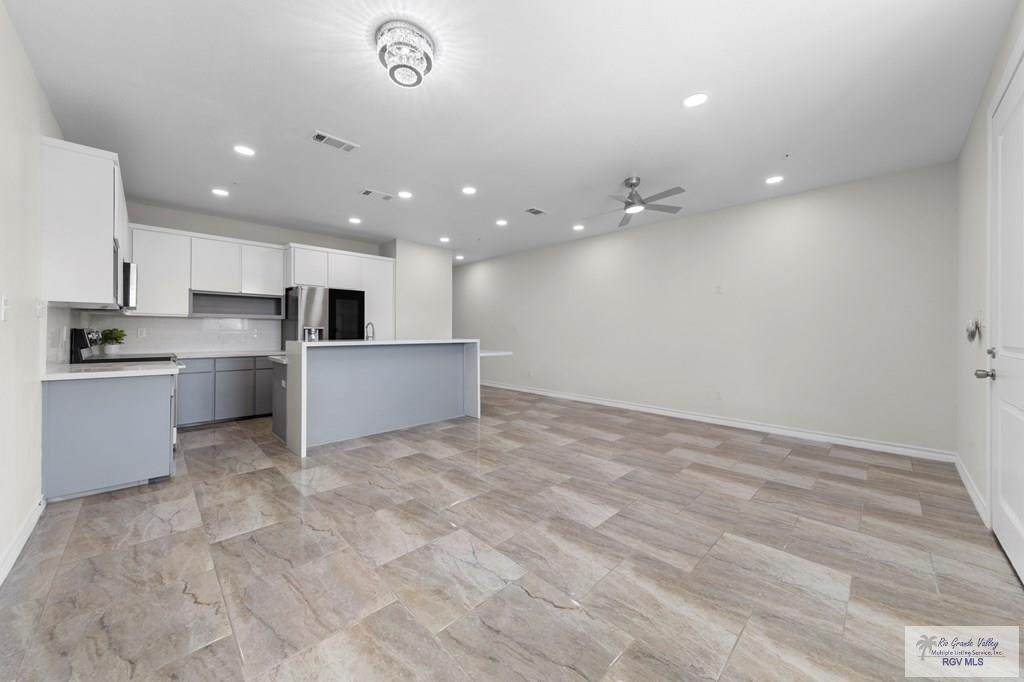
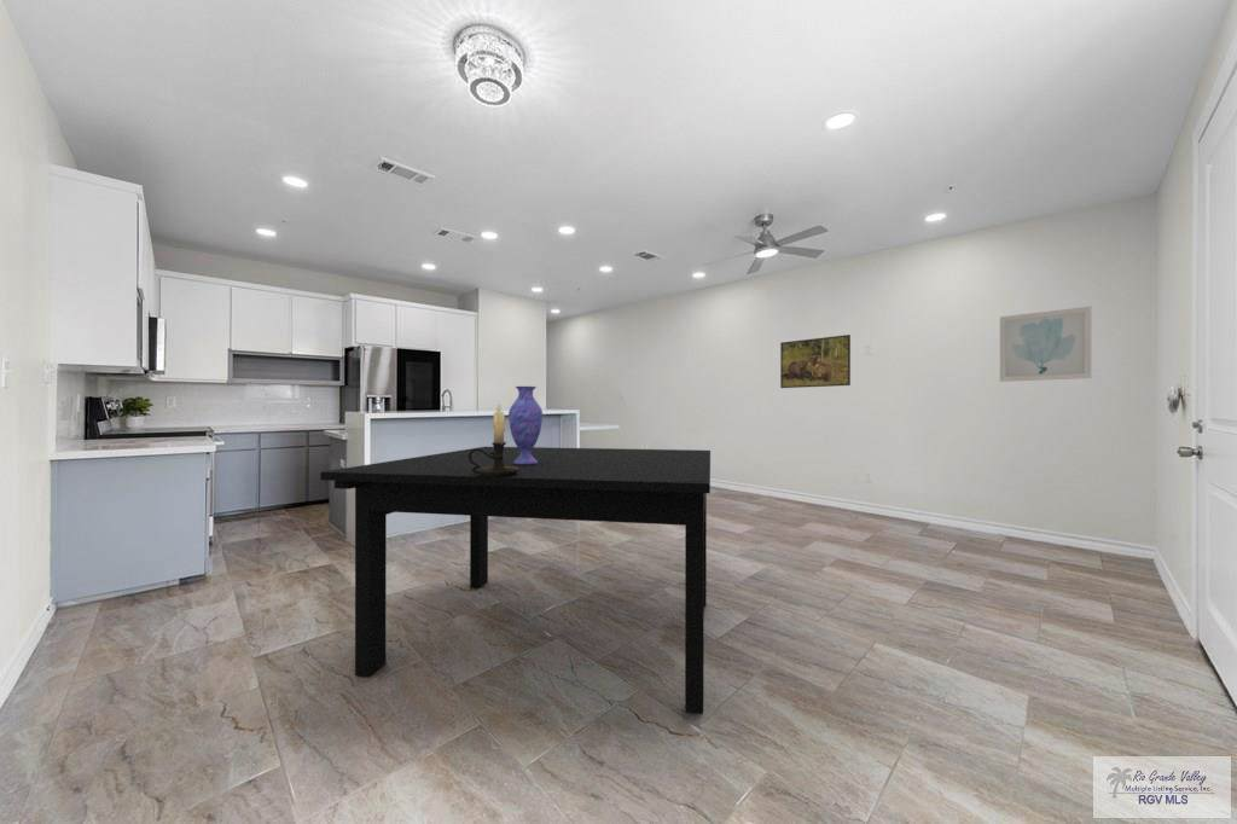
+ dining table [319,446,712,715]
+ vase [507,385,544,465]
+ wall art [999,306,1092,383]
+ candle holder [469,400,519,477]
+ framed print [779,333,852,389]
